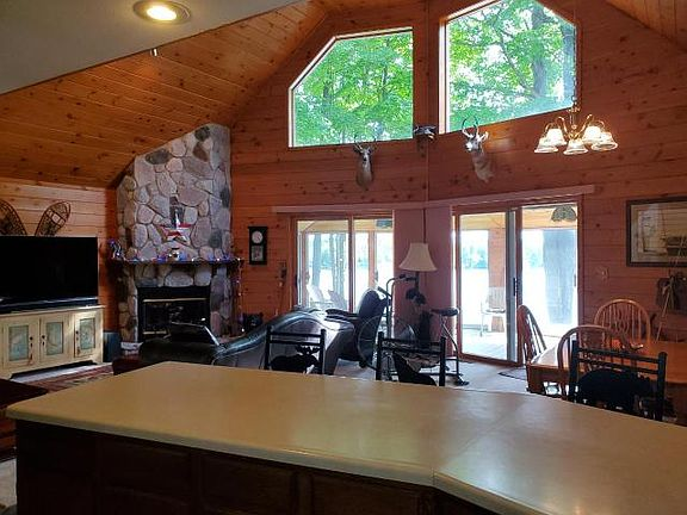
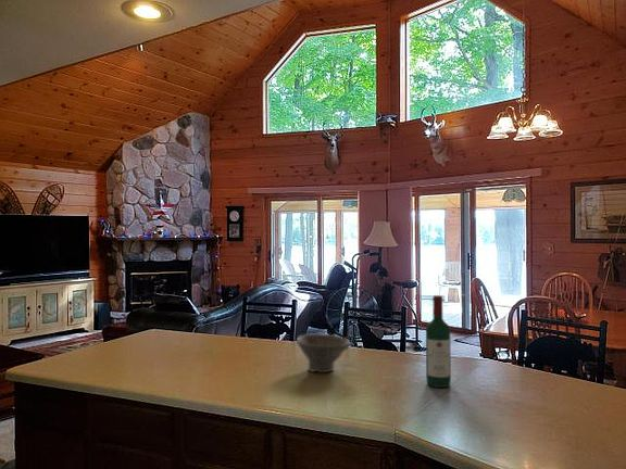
+ bowl [296,333,351,373]
+ wine bottle [425,294,452,389]
